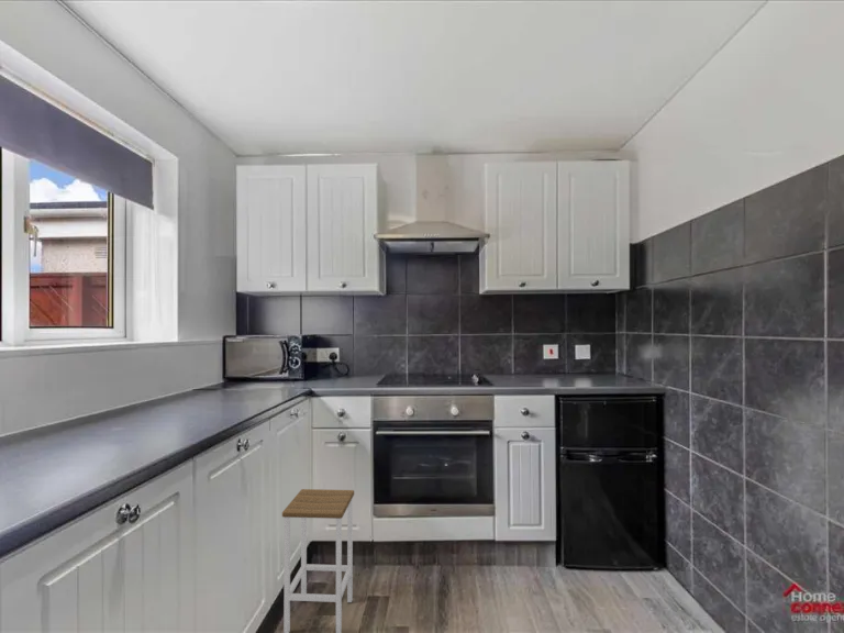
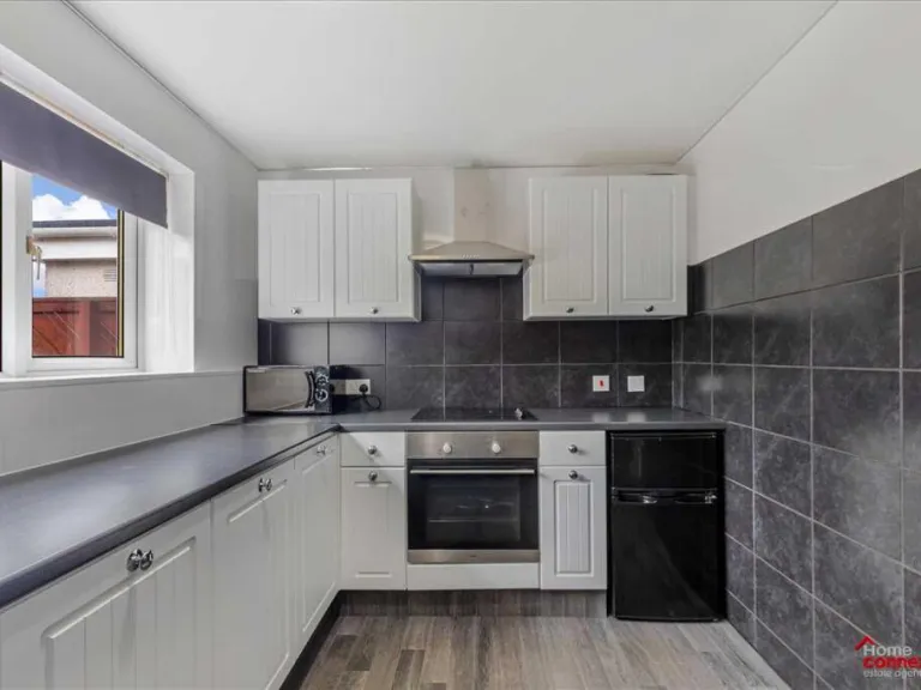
- step stool [281,488,355,633]
